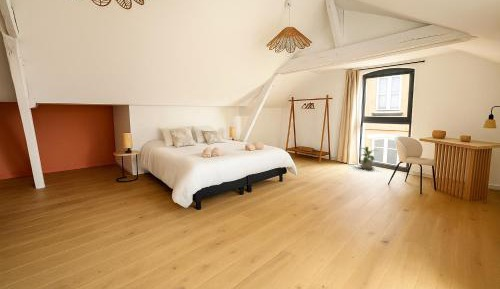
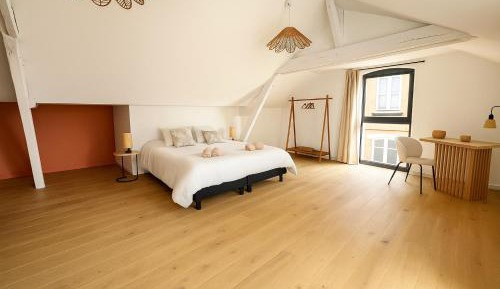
- house plant [358,146,378,170]
